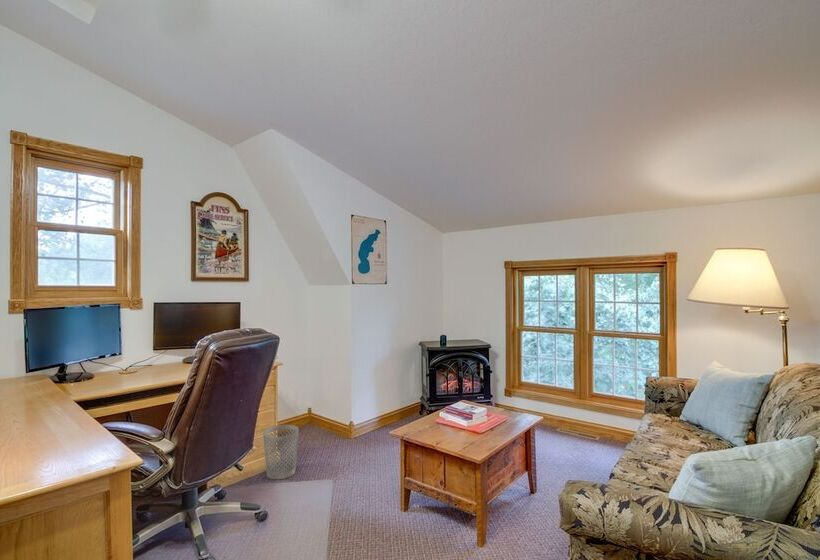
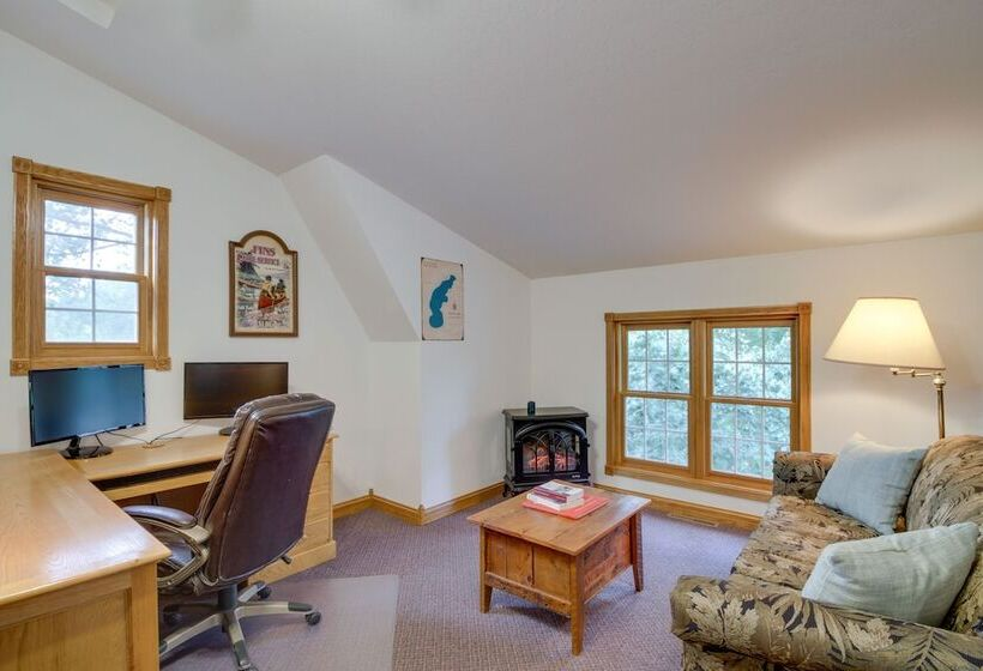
- wastebasket [262,424,300,480]
